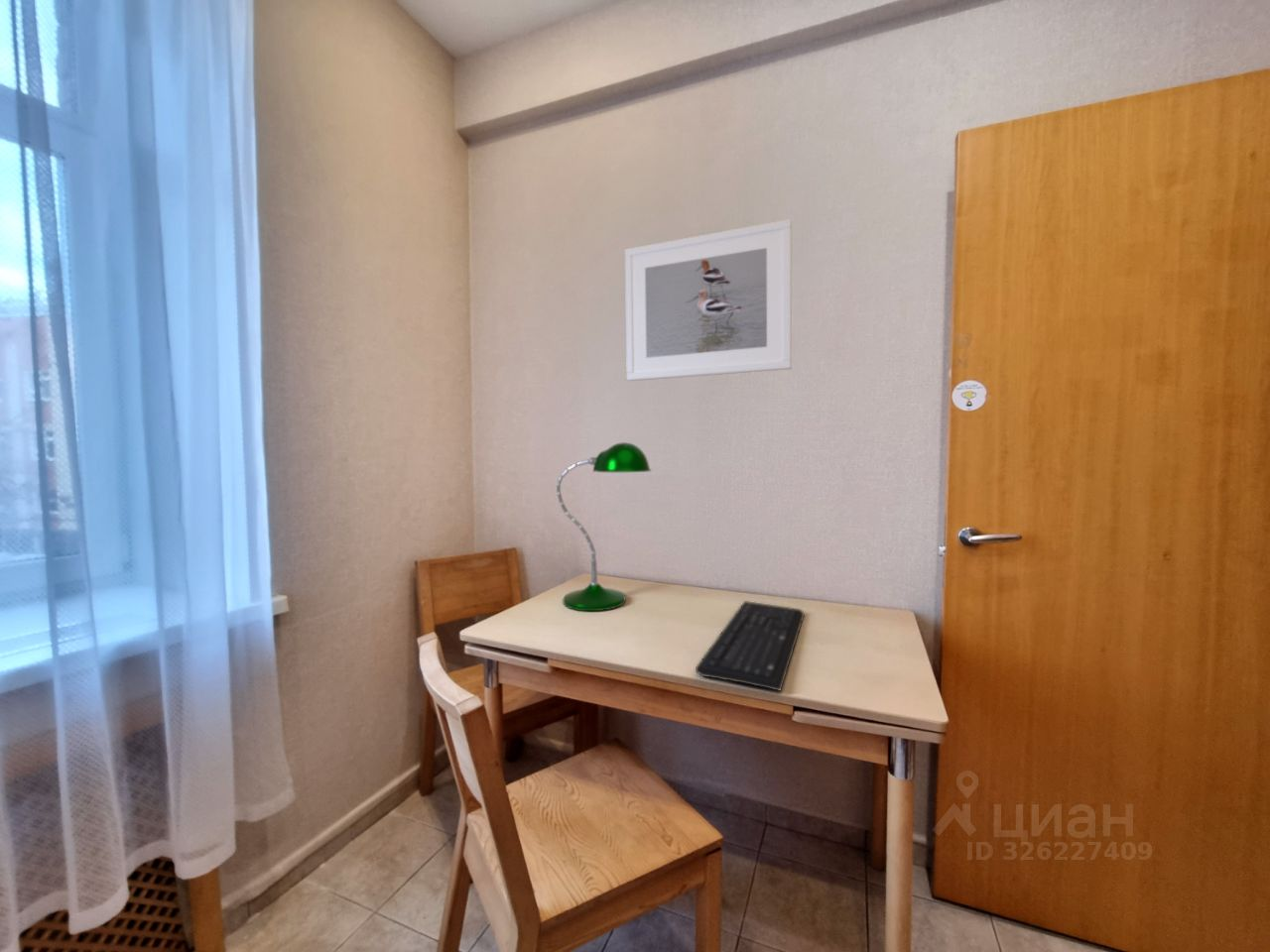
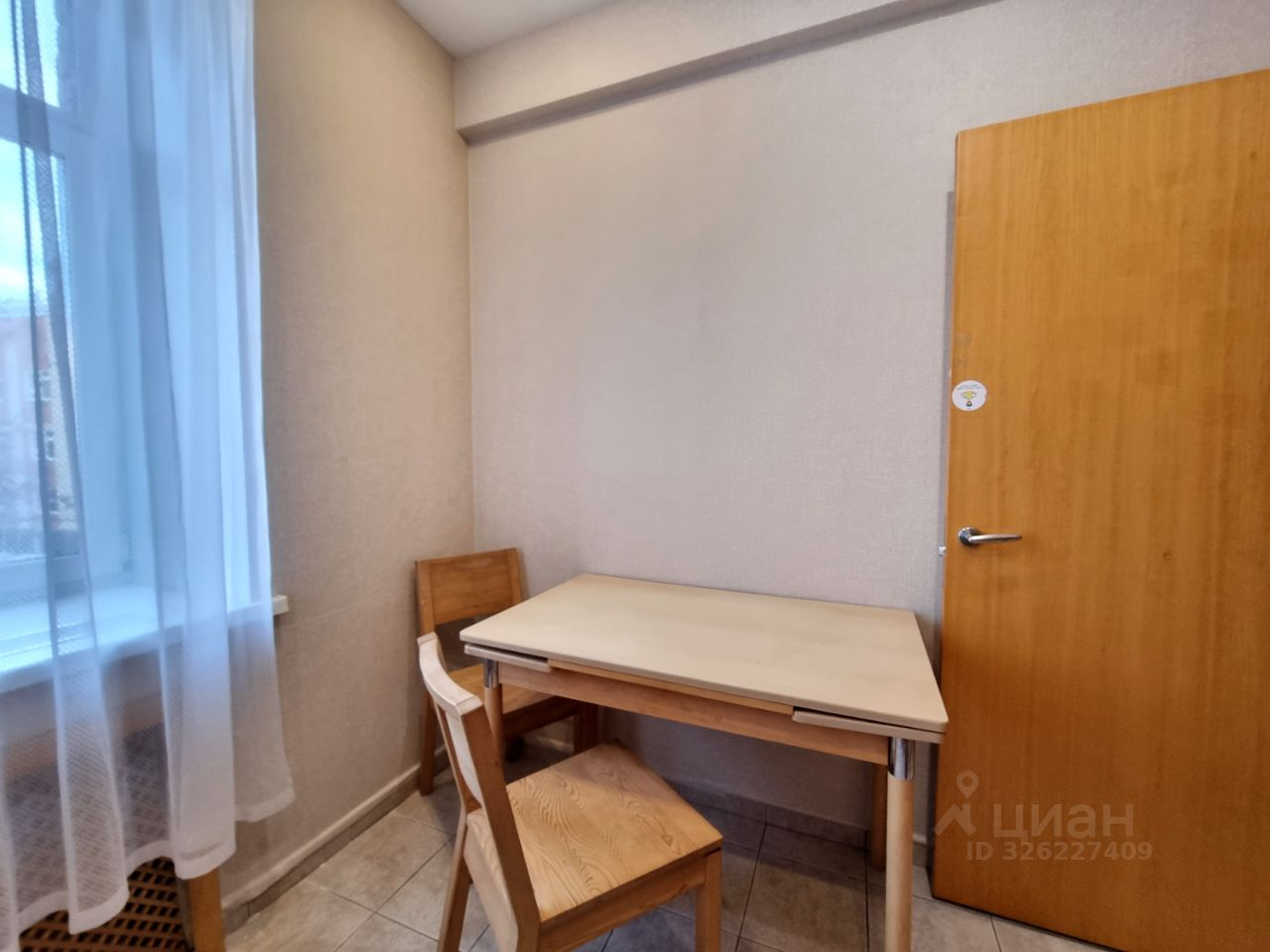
- desk lamp [556,441,653,612]
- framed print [624,218,793,382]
- keyboard [695,600,806,692]
